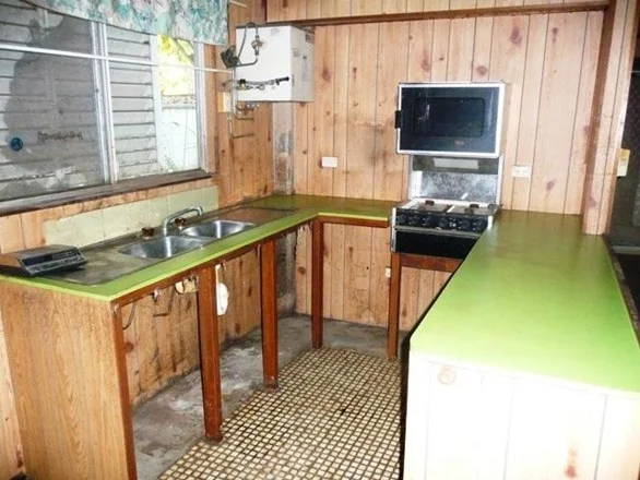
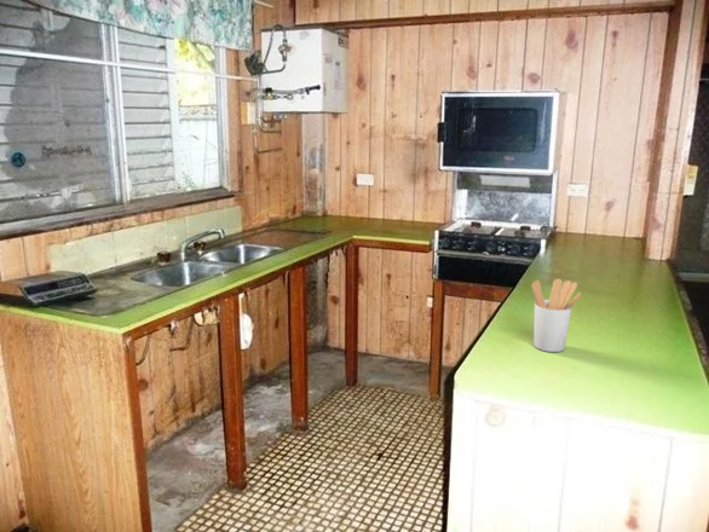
+ utensil holder [530,278,582,353]
